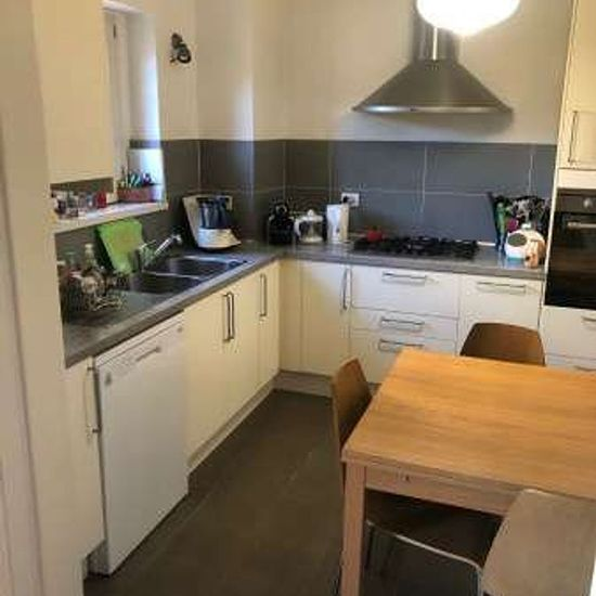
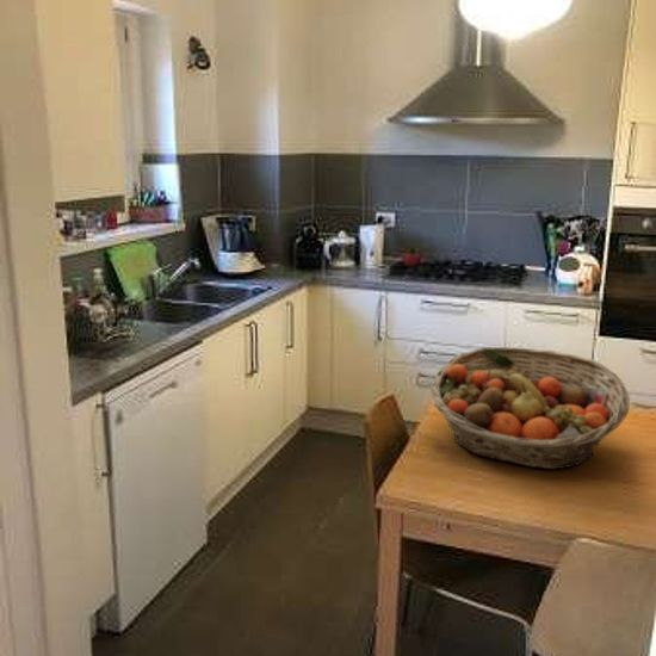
+ fruit basket [429,346,630,470]
